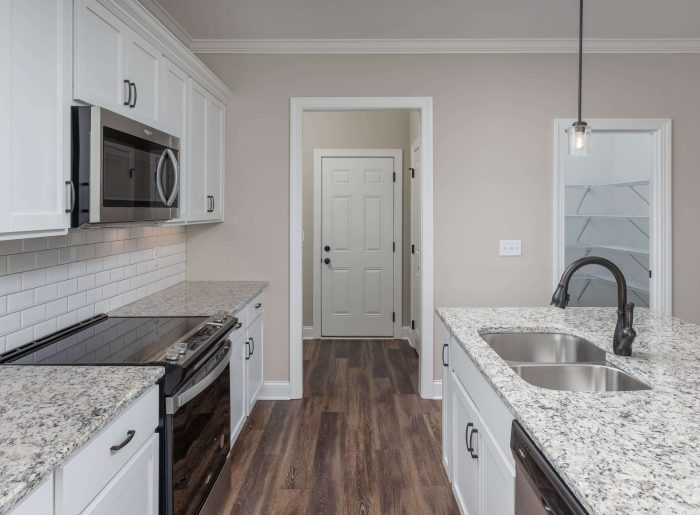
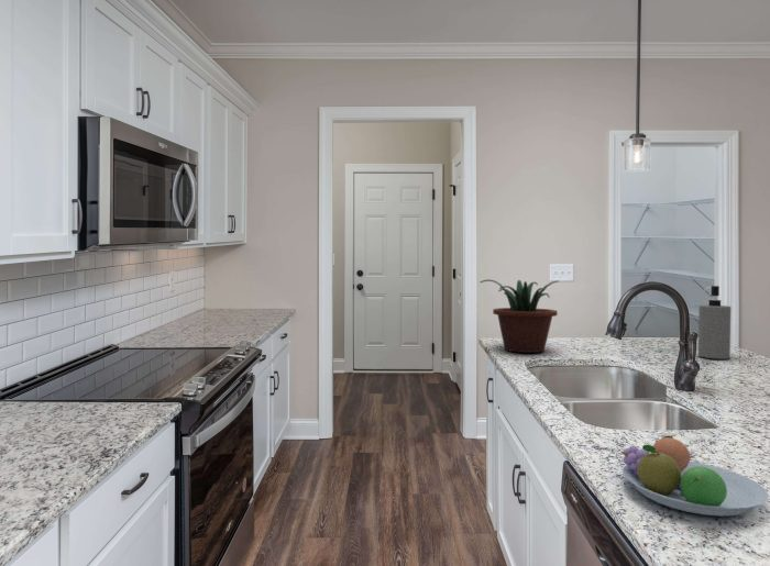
+ fruit bowl [620,435,770,517]
+ potted plant [479,278,560,354]
+ soap dispenser [697,285,732,360]
